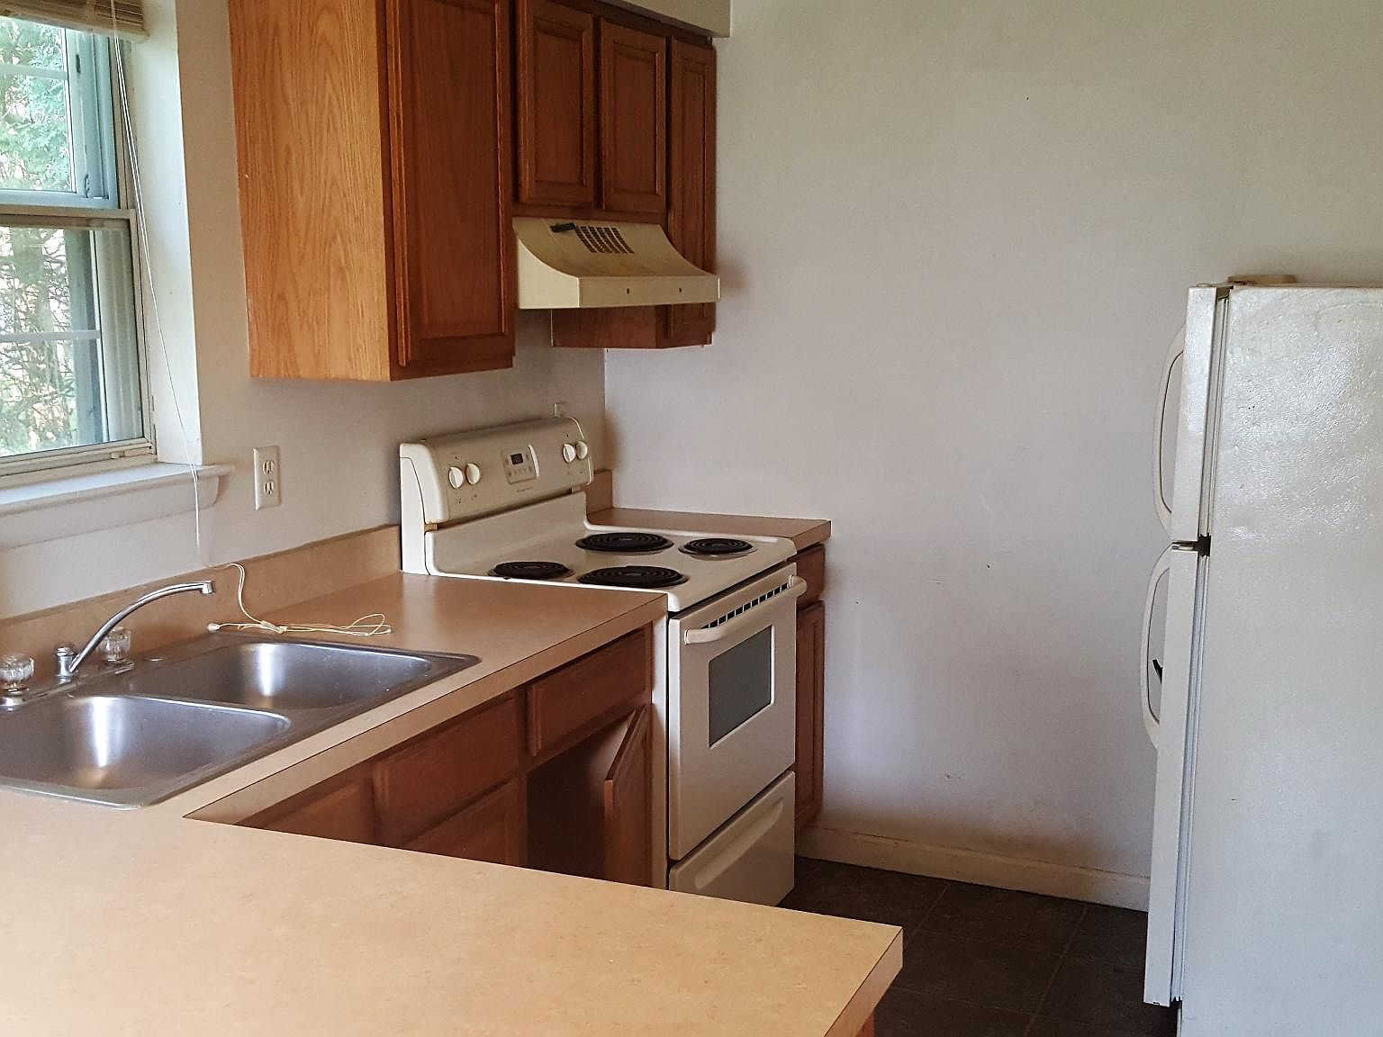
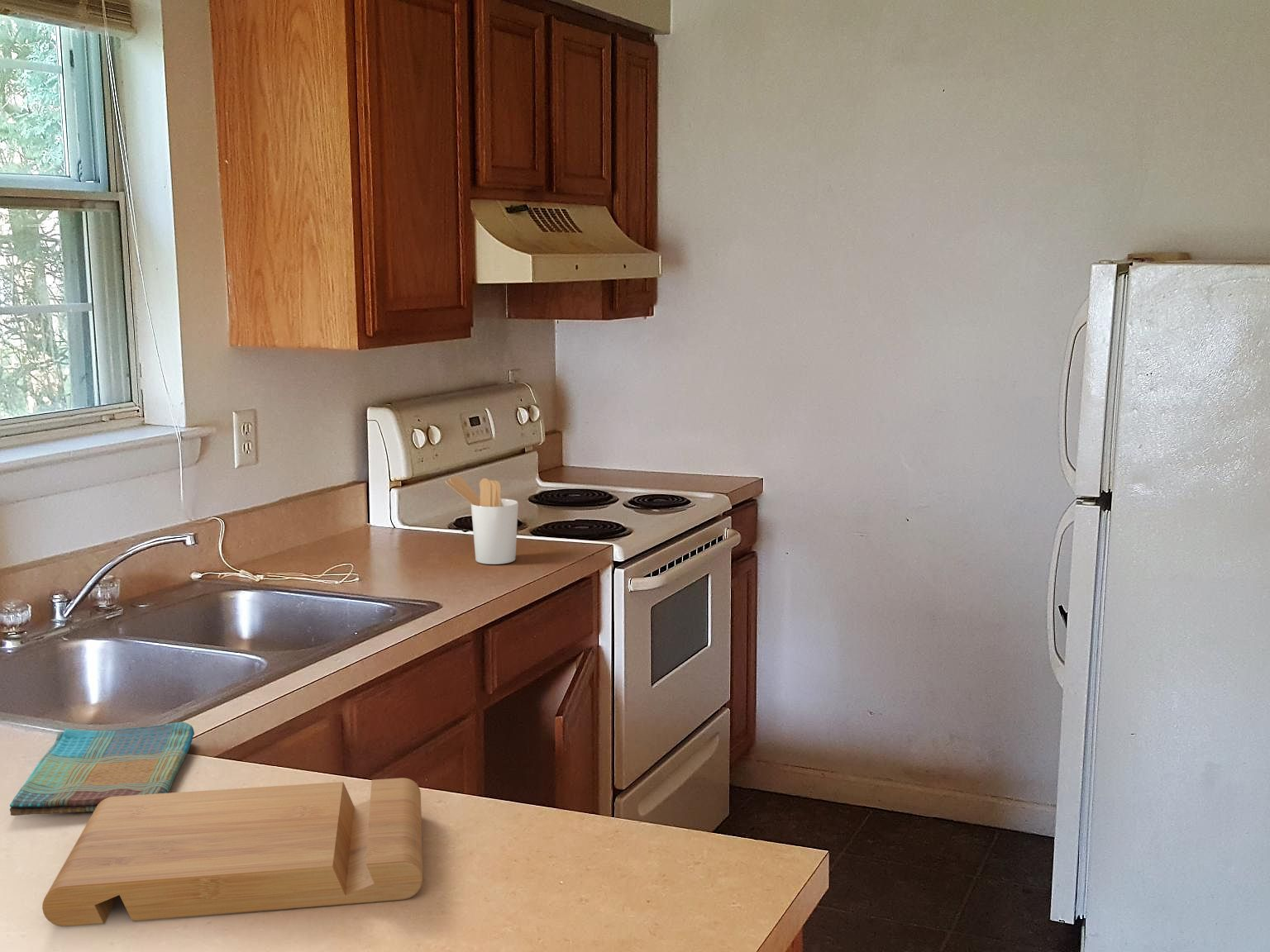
+ utensil holder [445,475,519,565]
+ dish towel [9,721,195,816]
+ cutting board [41,777,424,927]
